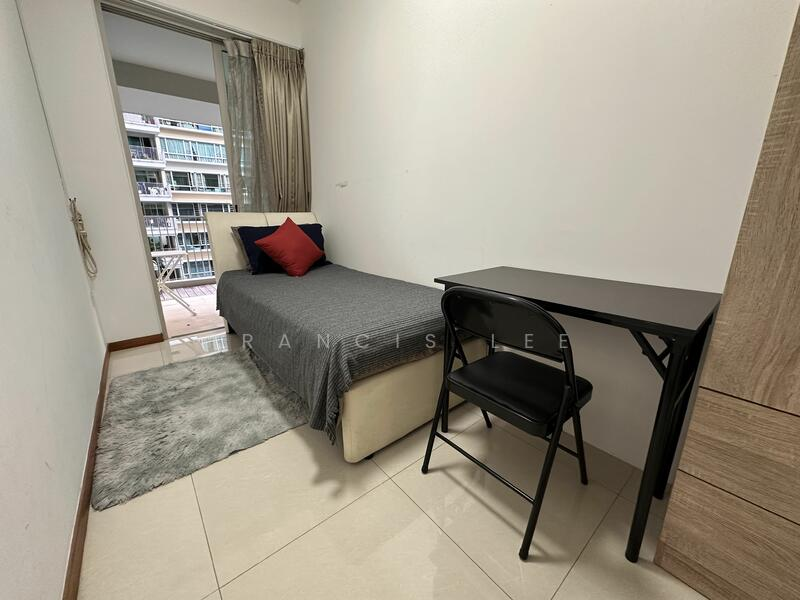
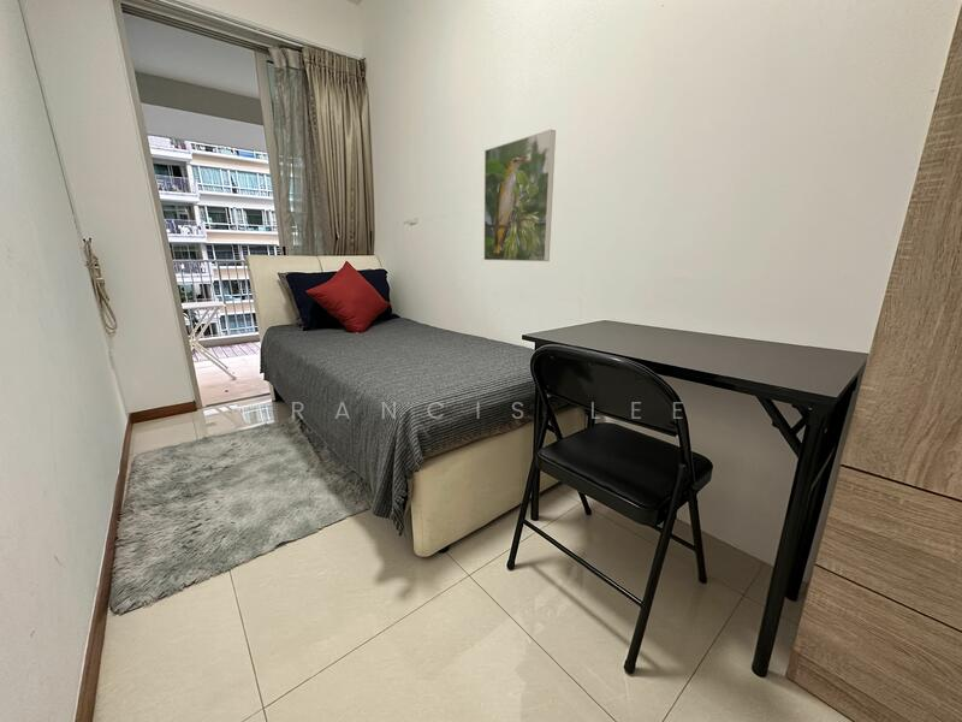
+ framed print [483,129,557,262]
